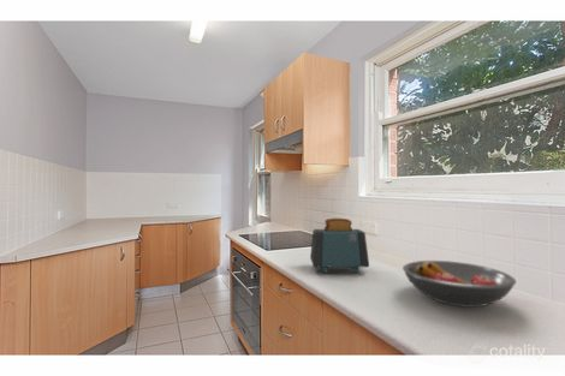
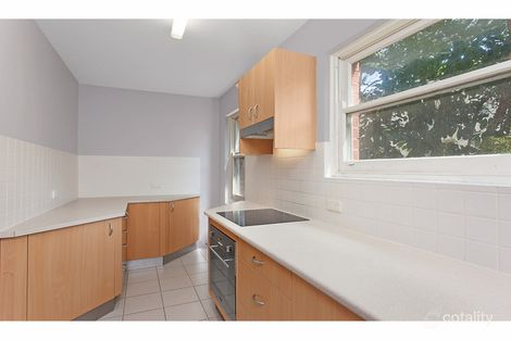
- toaster [309,217,370,274]
- fruit bowl [402,259,517,308]
